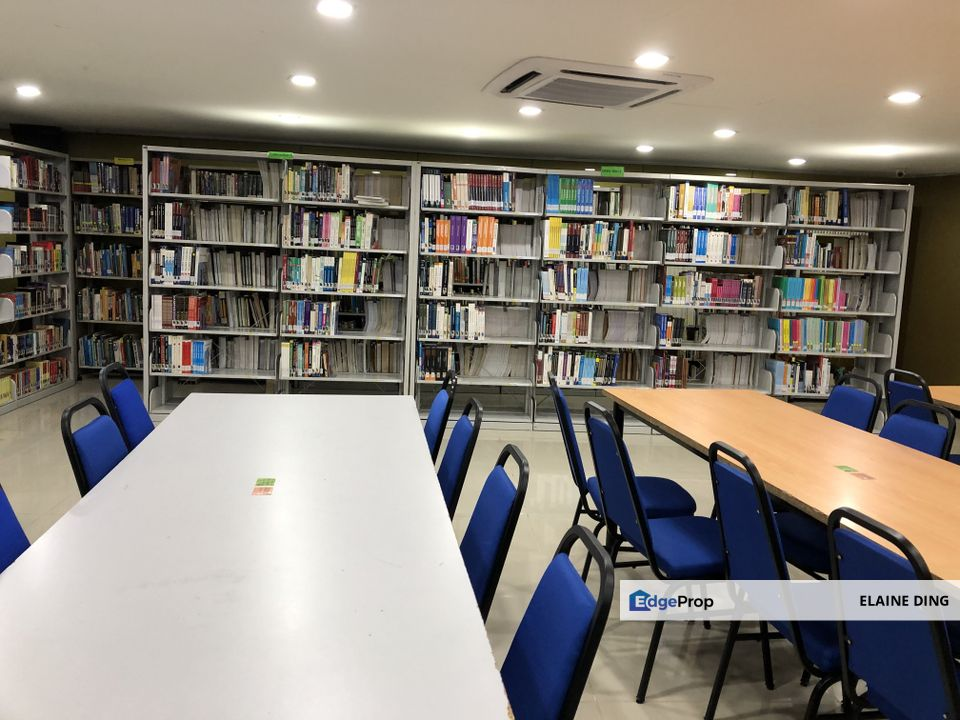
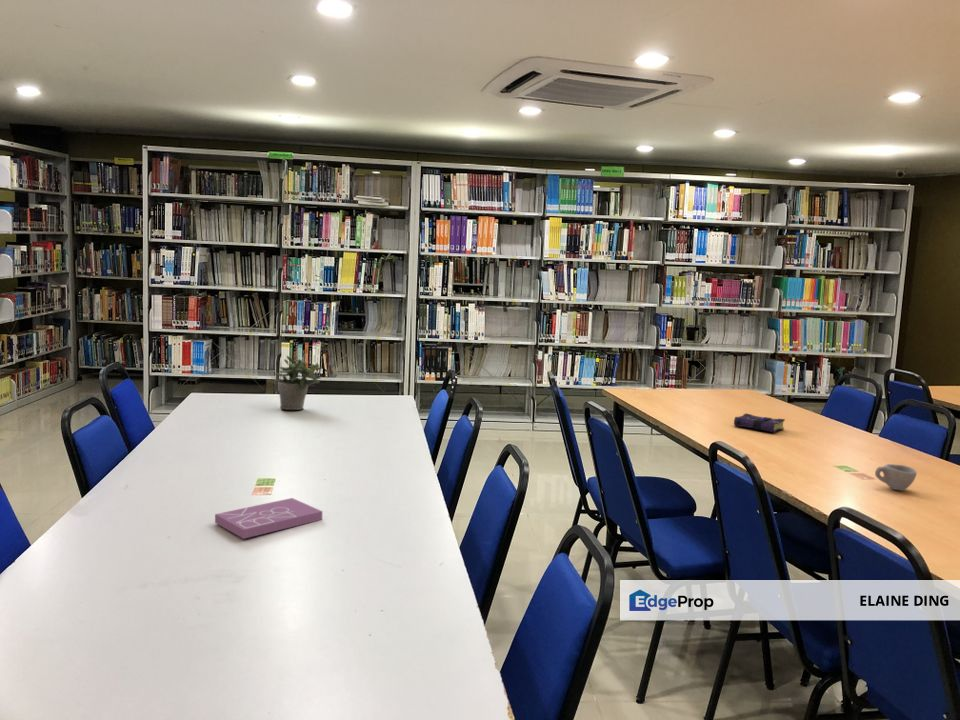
+ book [214,497,323,540]
+ potted plant [274,355,323,411]
+ book [733,413,786,433]
+ cup [874,463,918,492]
